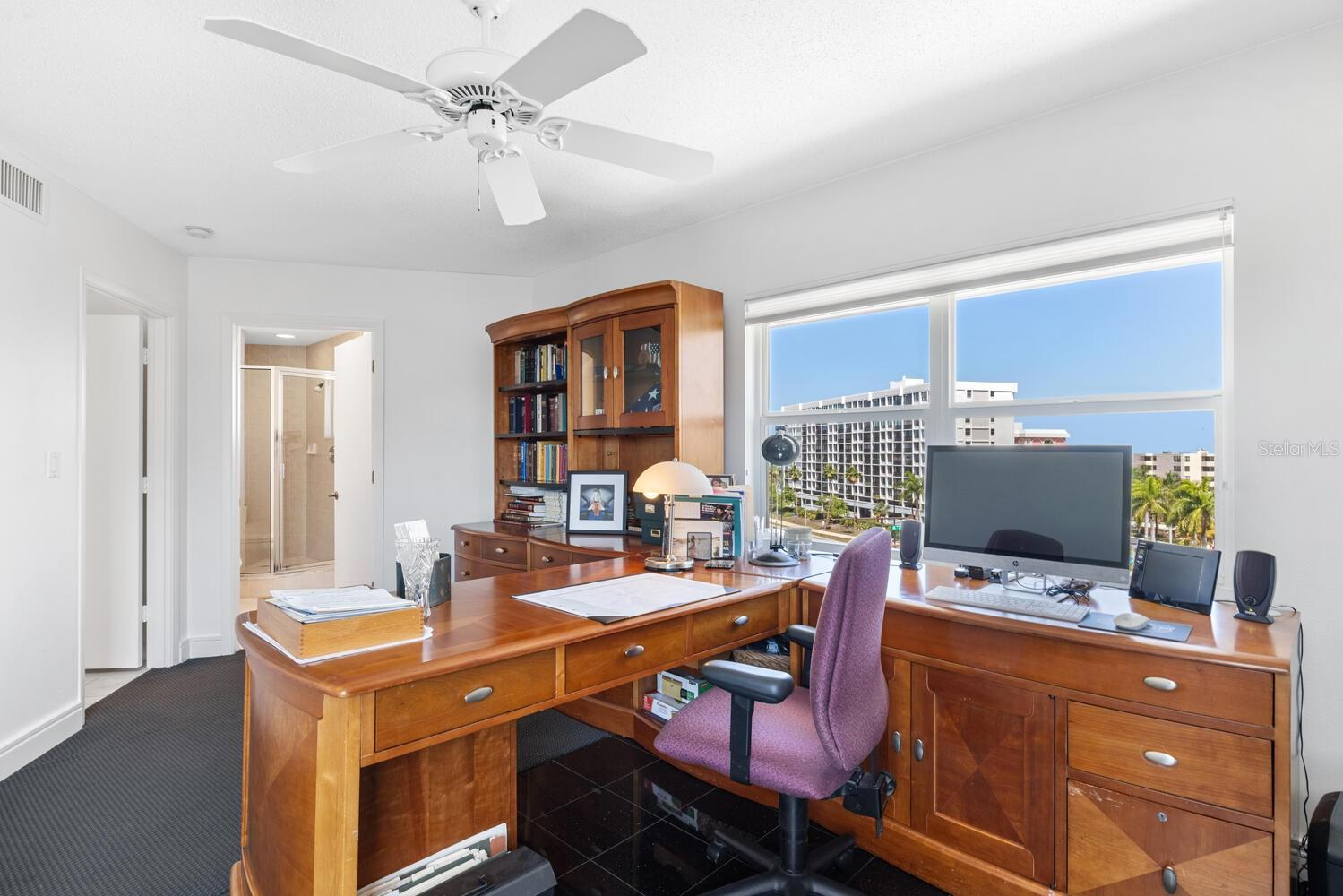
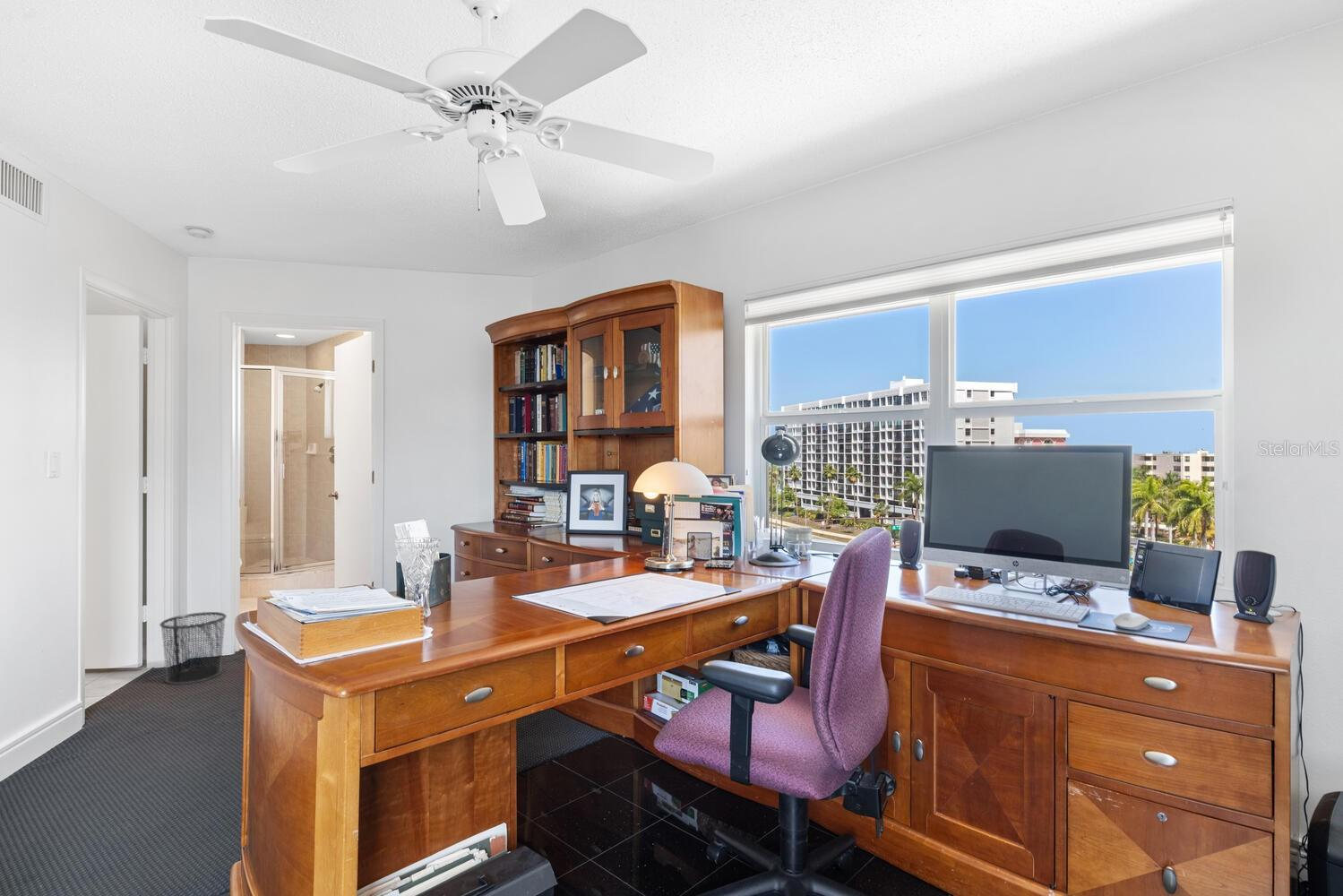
+ waste bin [159,611,228,685]
